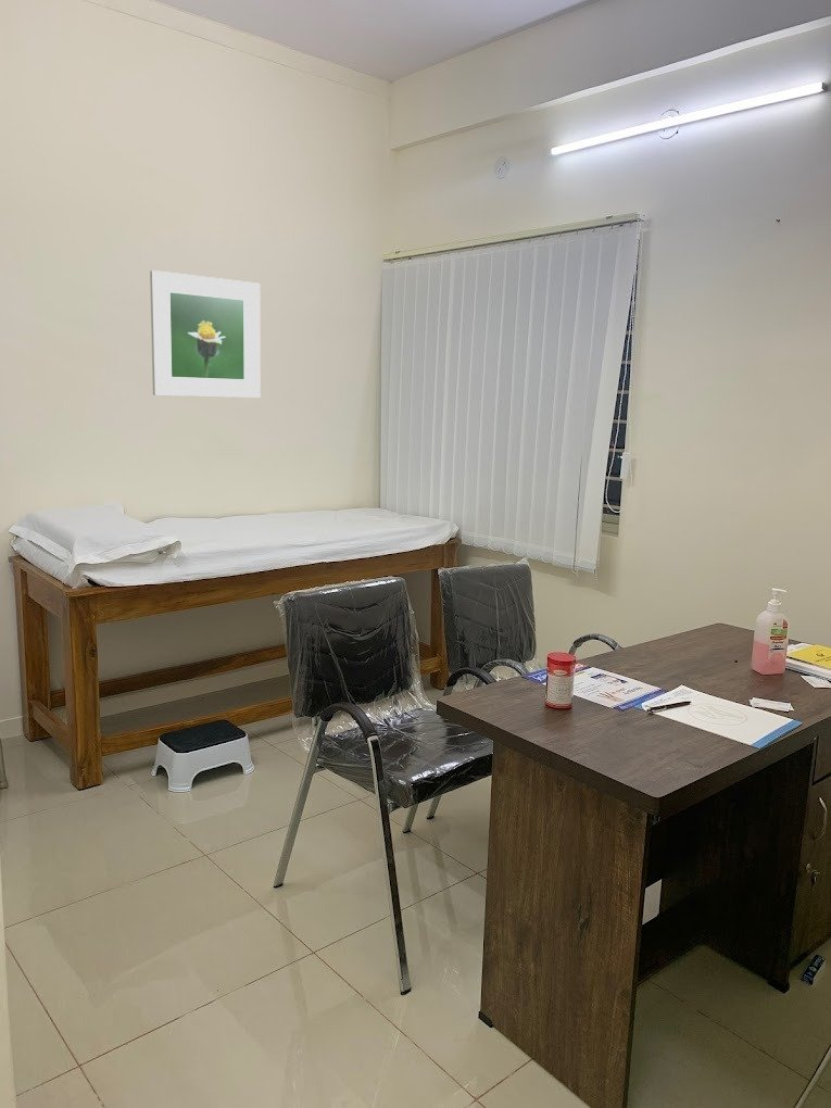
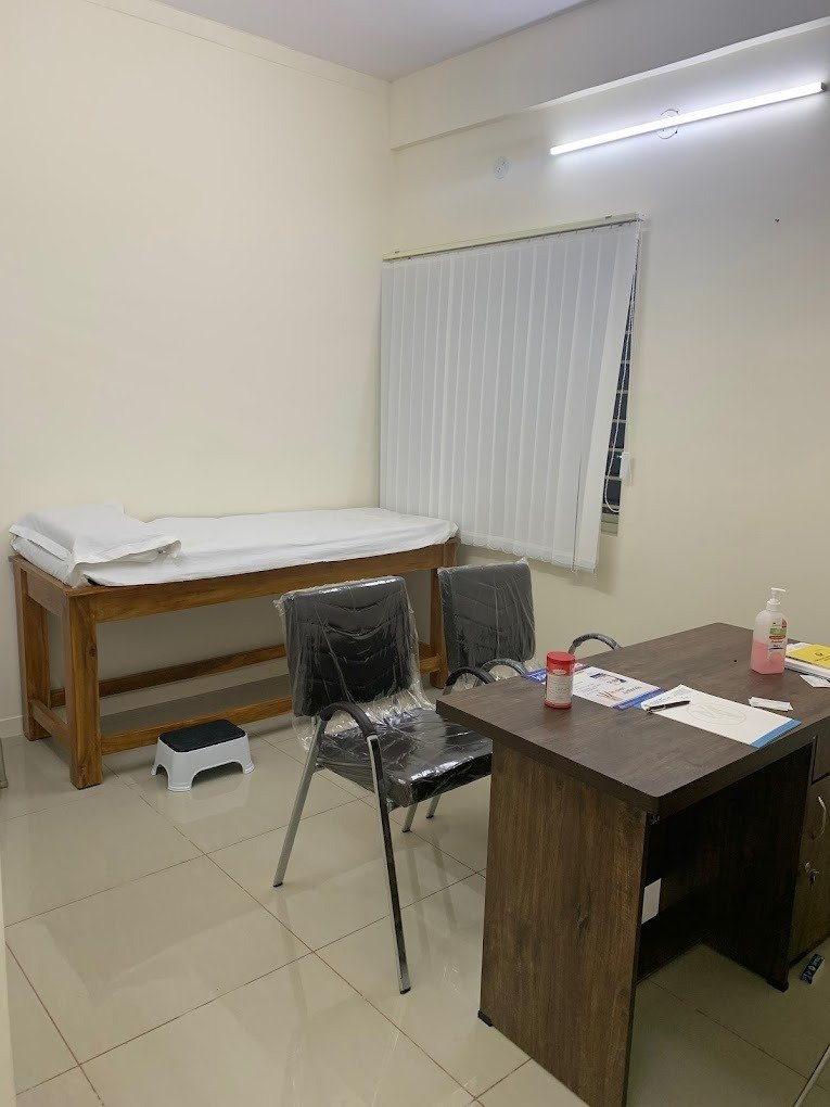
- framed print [149,269,261,399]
